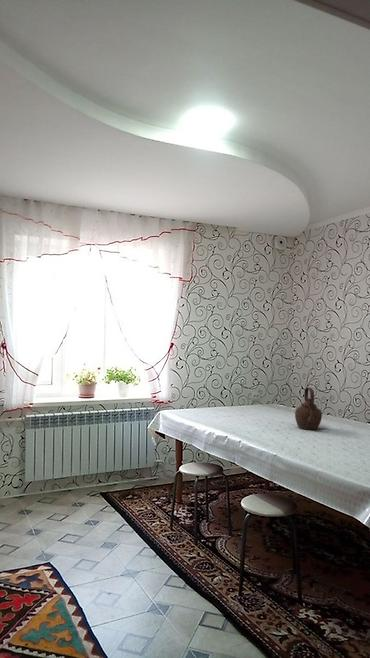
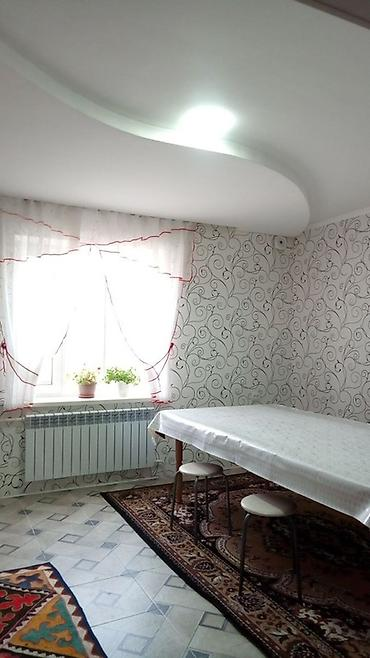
- teapot [294,387,323,431]
